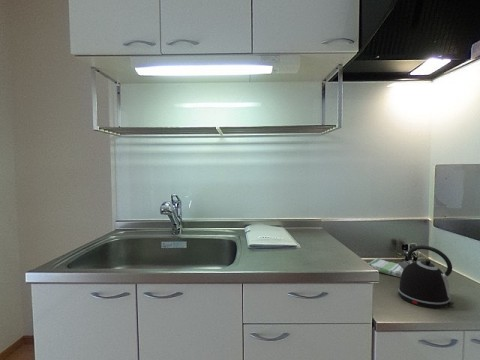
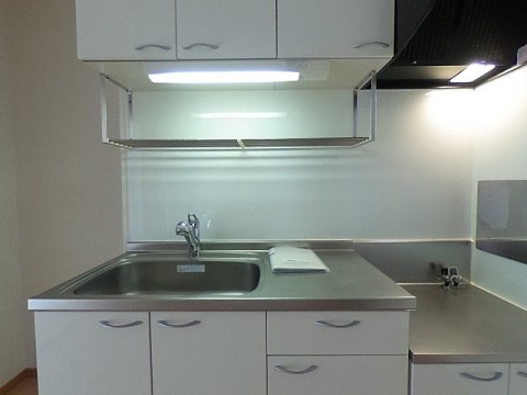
- dish towel [367,257,403,278]
- kettle [397,244,455,309]
